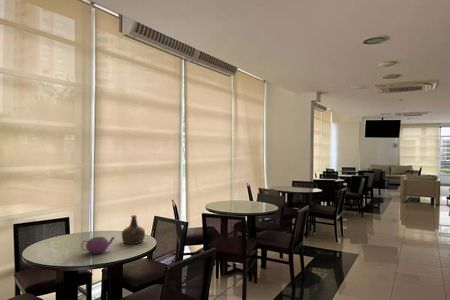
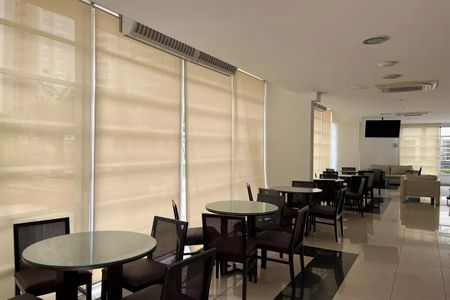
- bottle [121,214,146,245]
- teapot [80,236,115,255]
